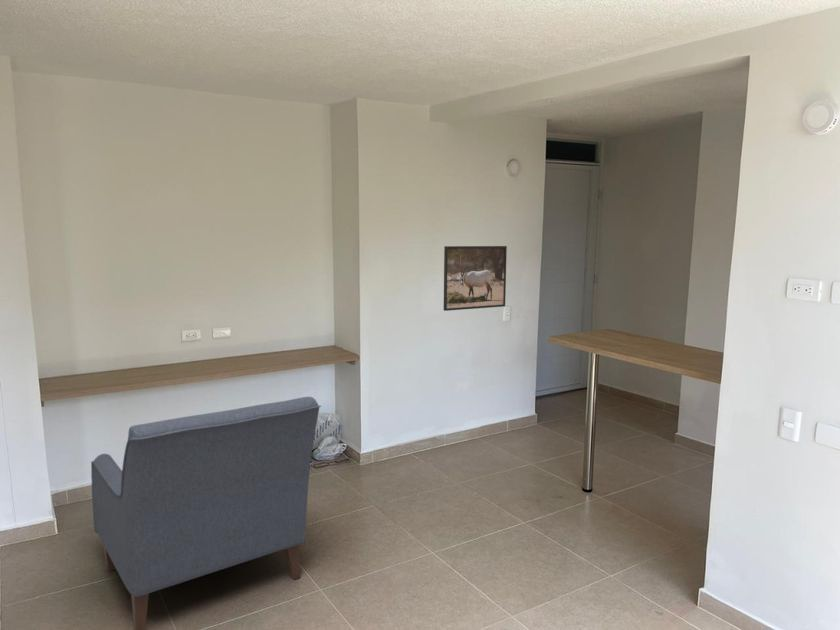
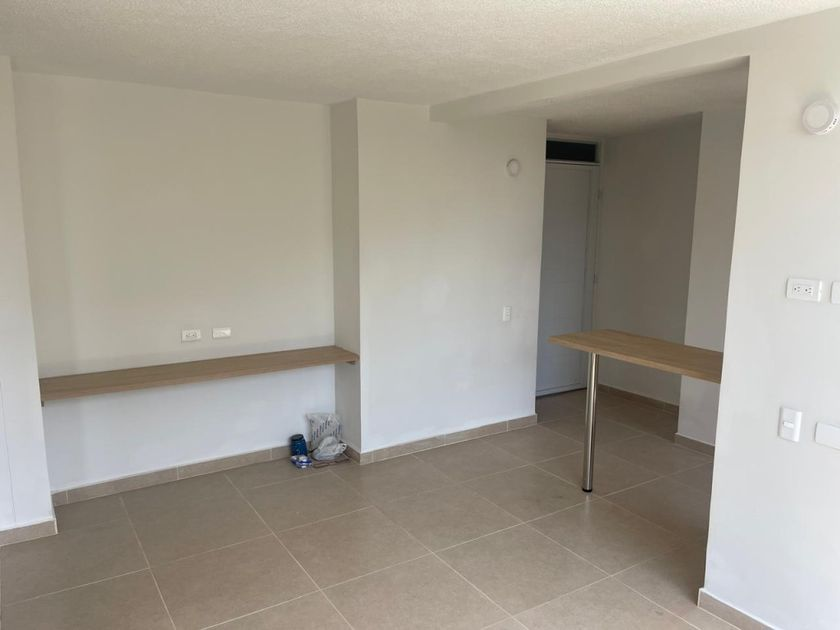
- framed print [443,245,508,312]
- chair [90,396,322,630]
